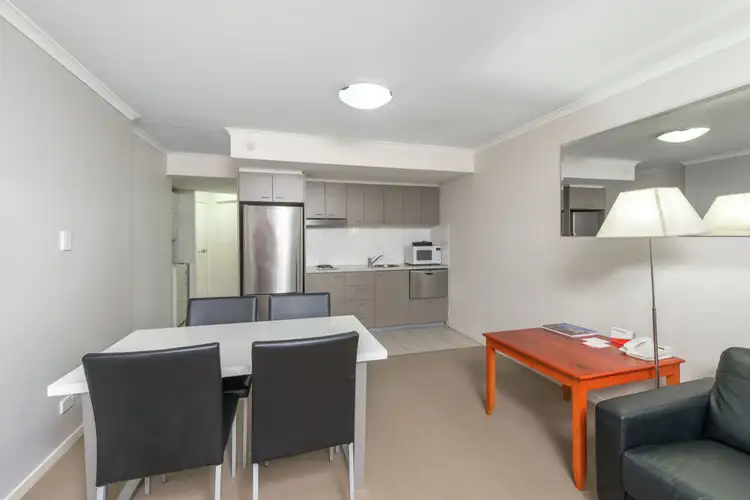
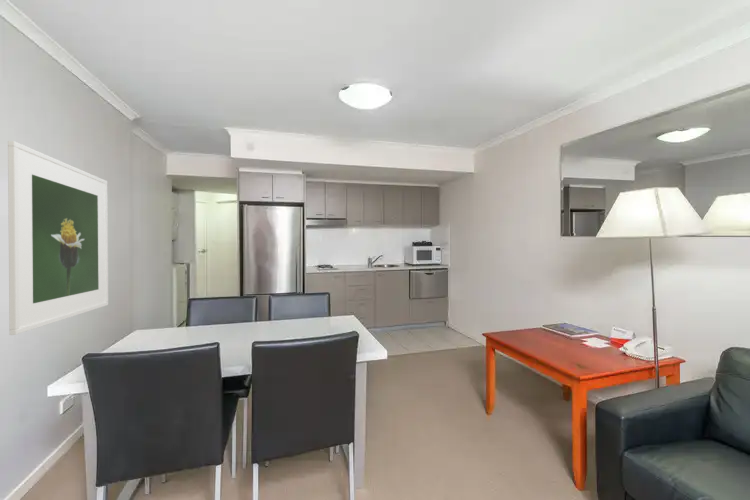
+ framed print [7,140,109,336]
